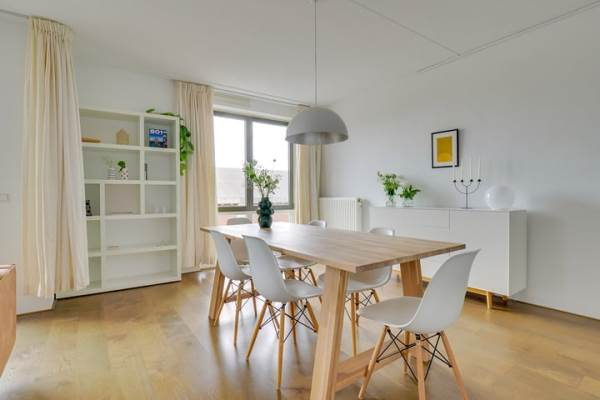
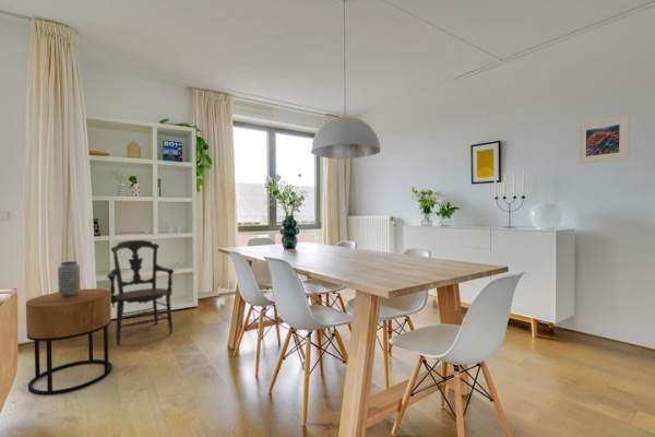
+ vase [57,260,81,297]
+ side table [25,287,114,397]
+ armchair [106,239,175,346]
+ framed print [576,115,631,165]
